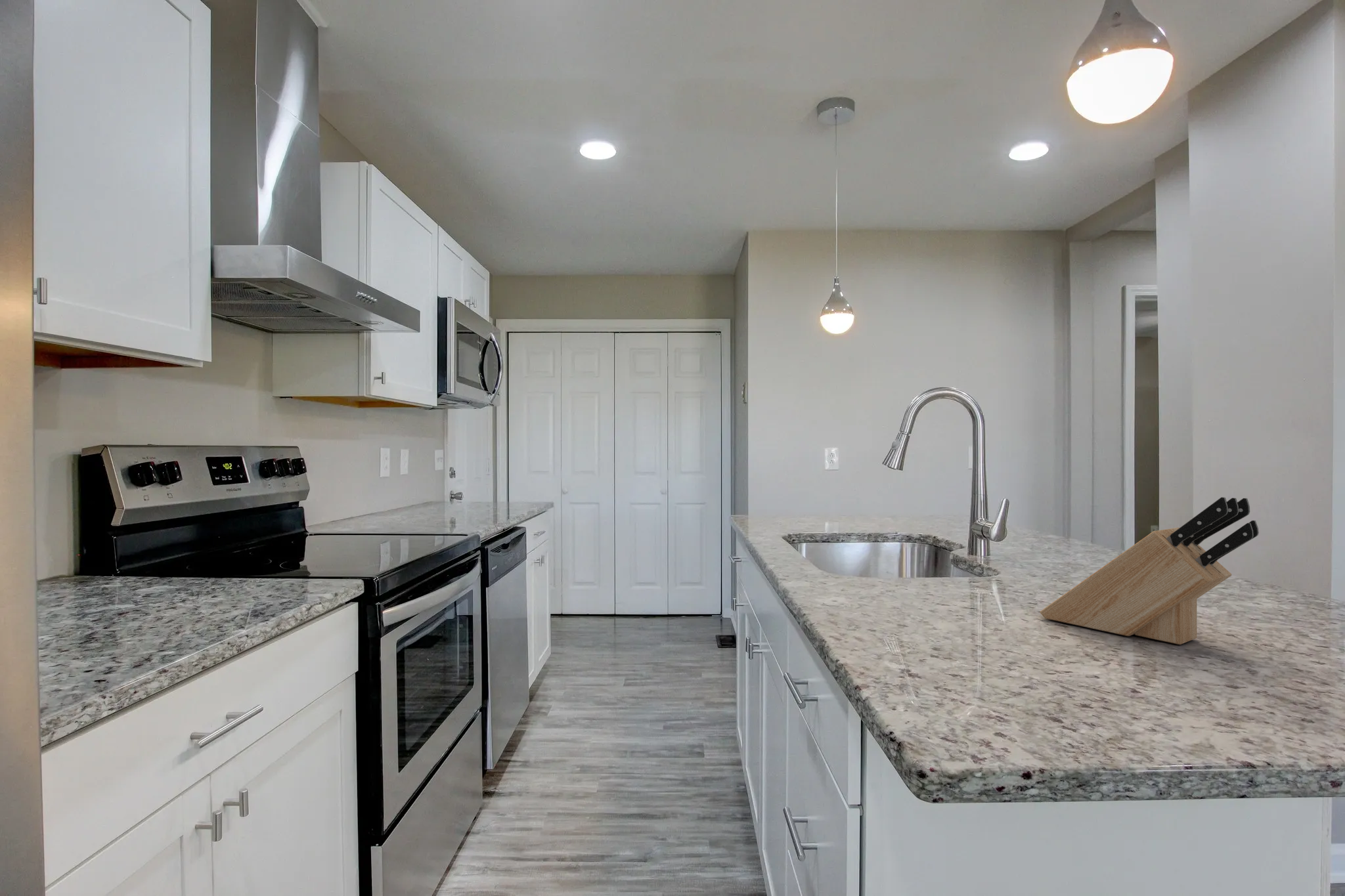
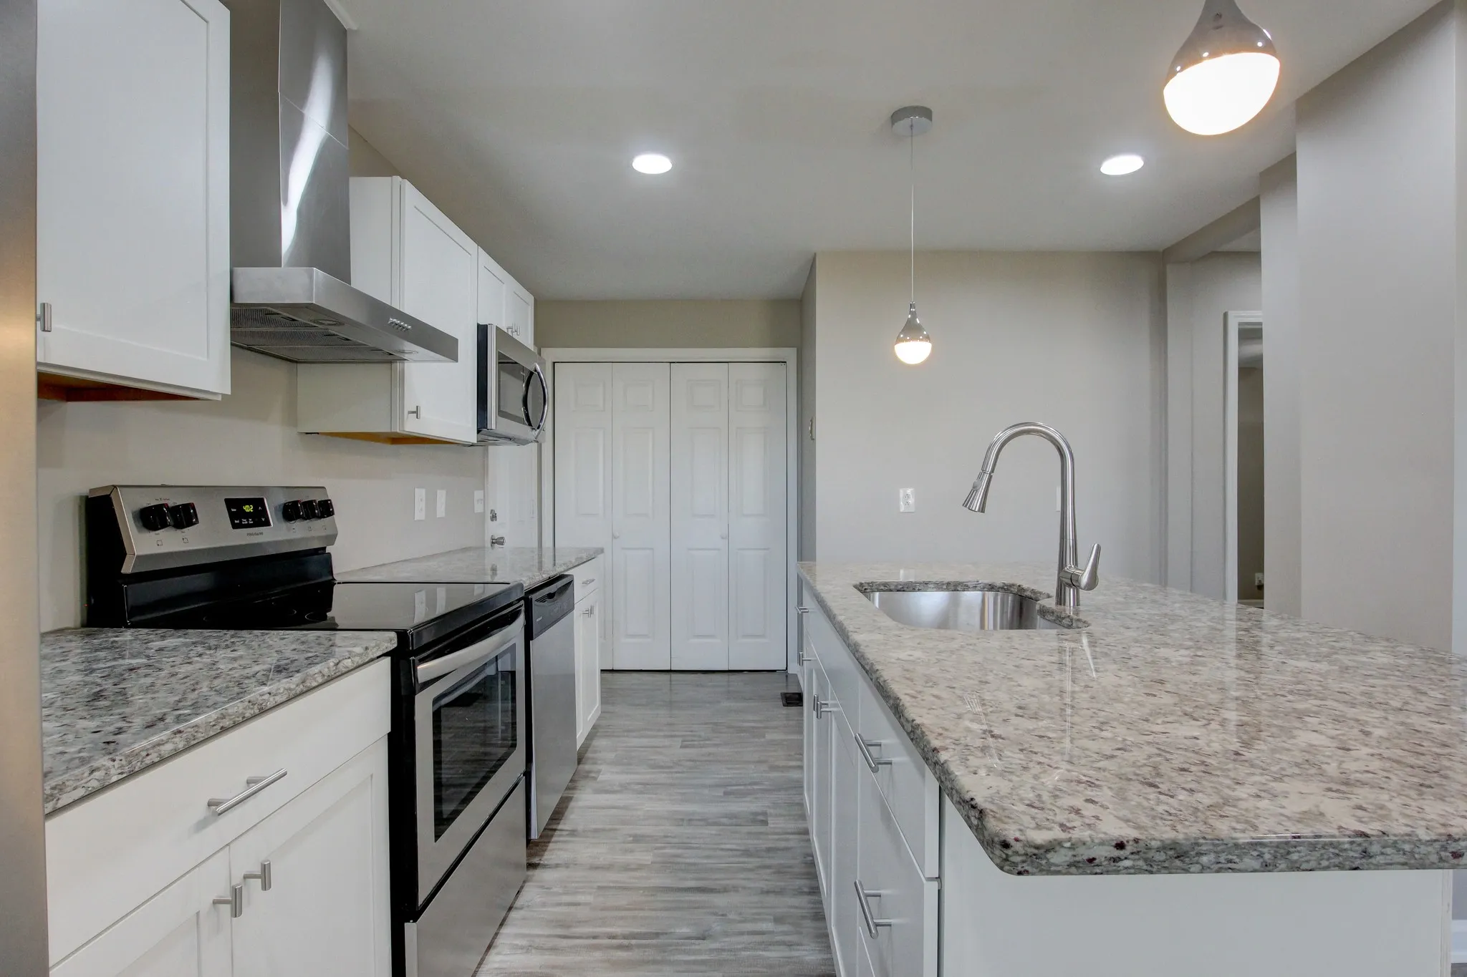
- knife block [1040,496,1260,645]
